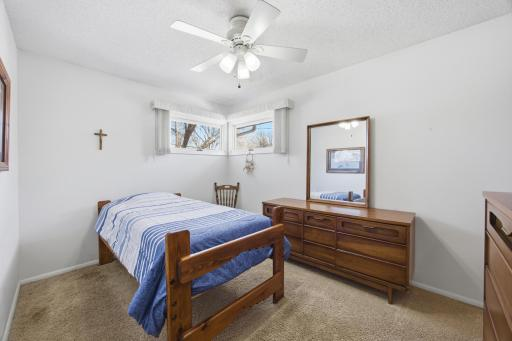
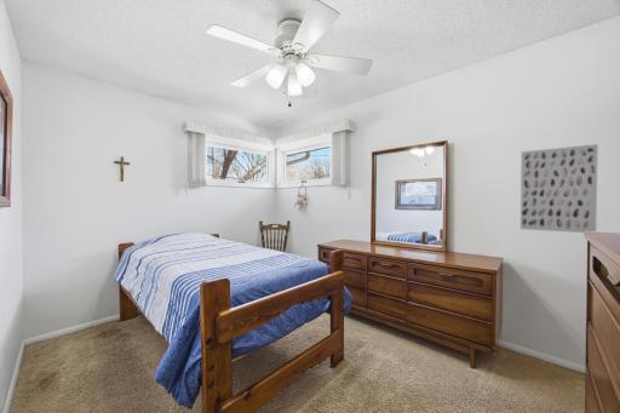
+ wall art [519,143,599,234]
